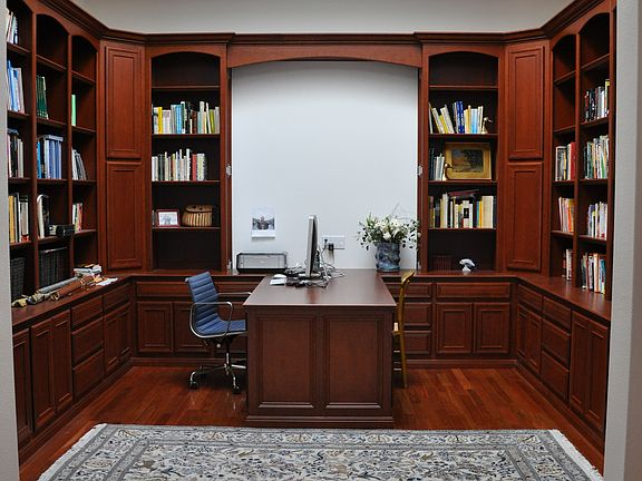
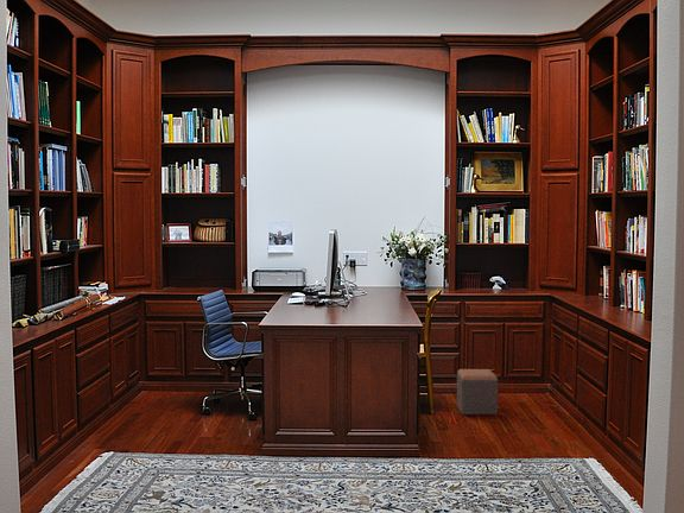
+ footstool [456,368,499,416]
